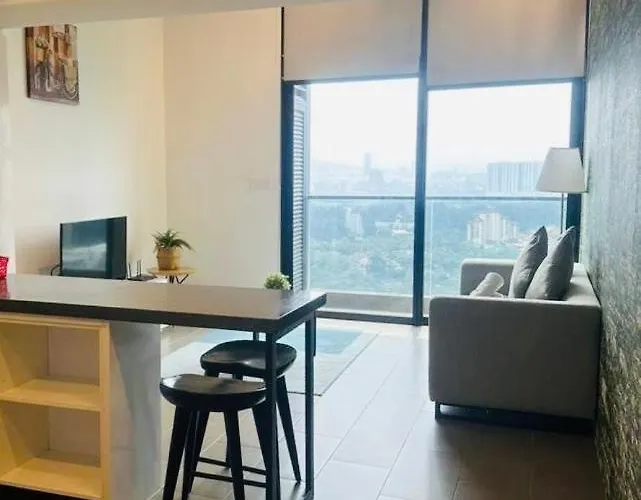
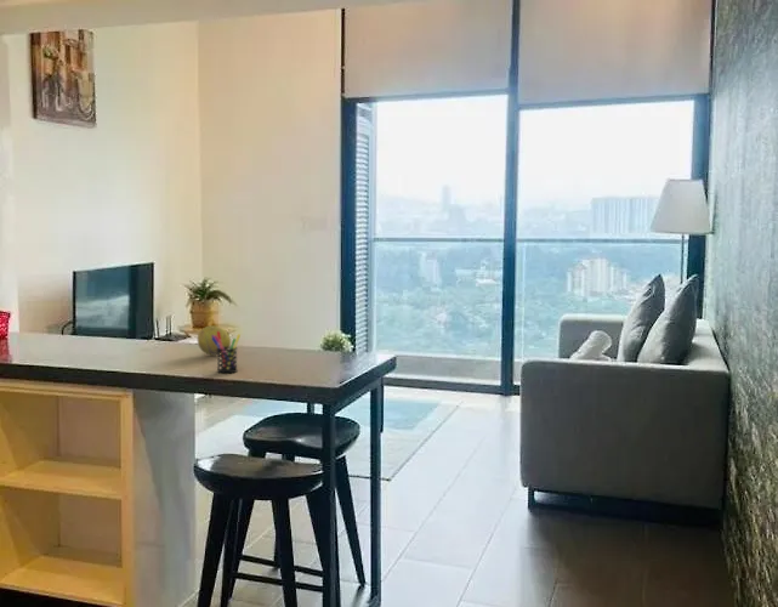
+ fruit [197,325,232,357]
+ pen holder [211,331,242,374]
